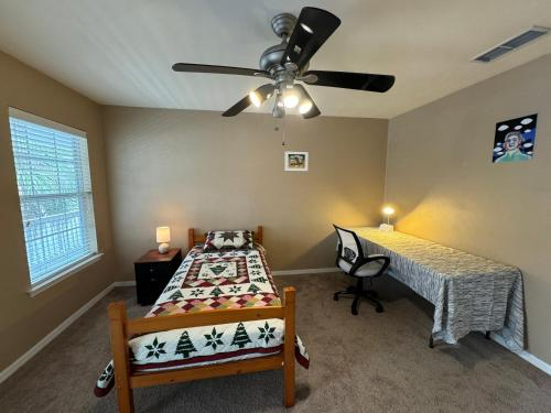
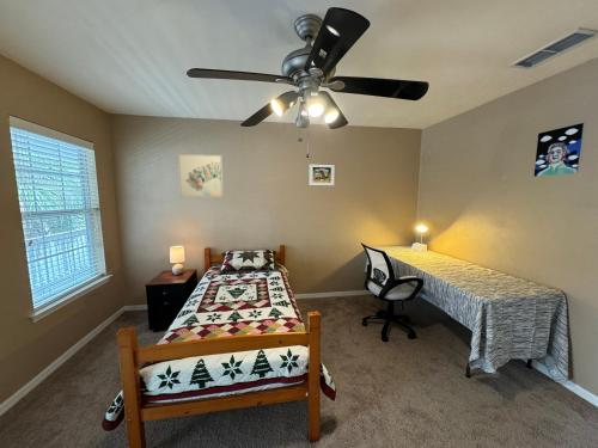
+ wall art [177,153,224,197]
